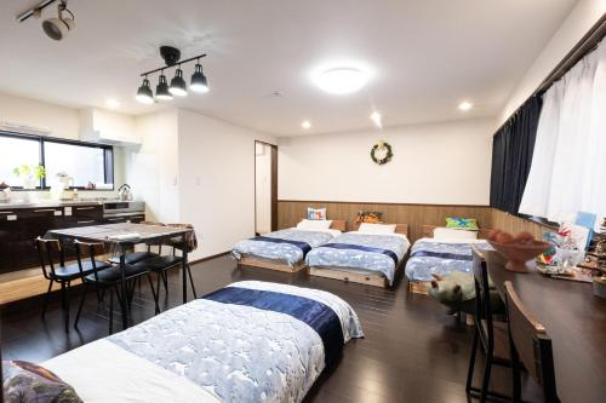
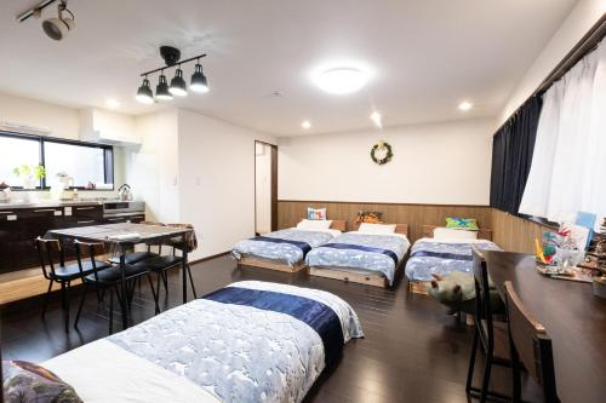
- fruit bowl [485,228,555,274]
